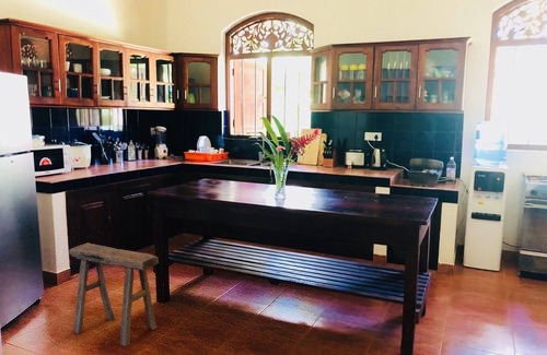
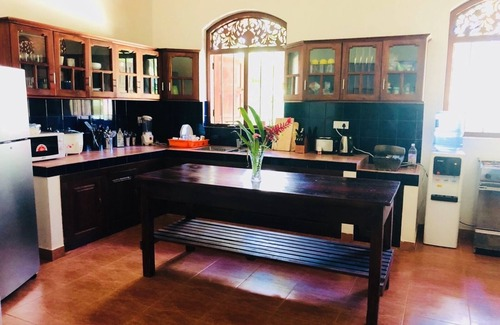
- stool [68,242,160,347]
